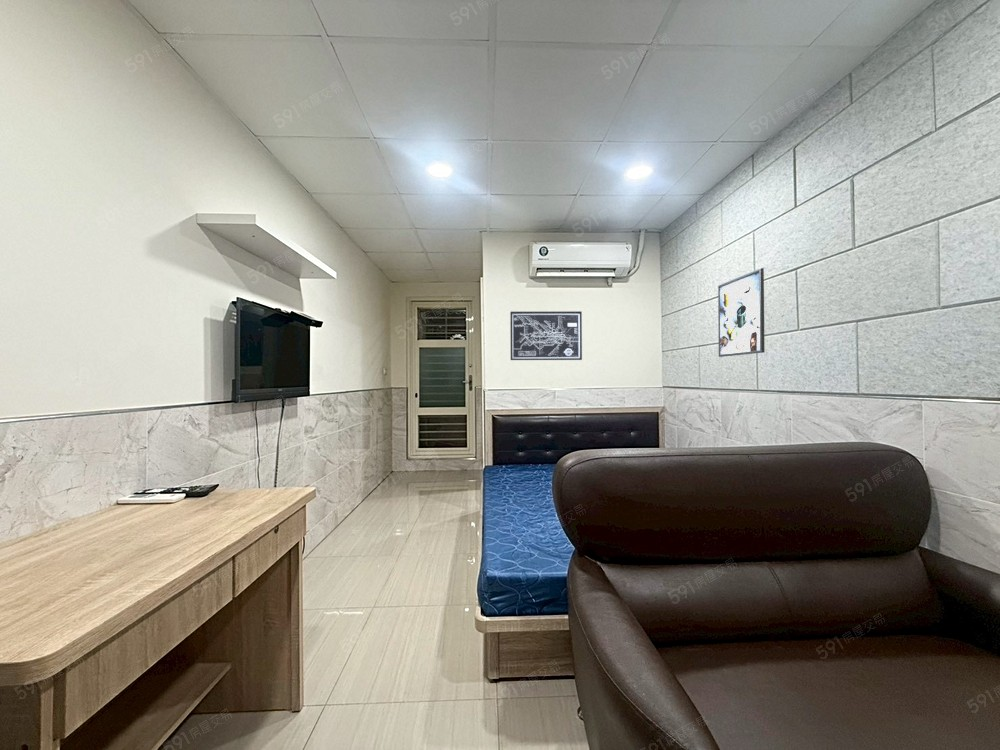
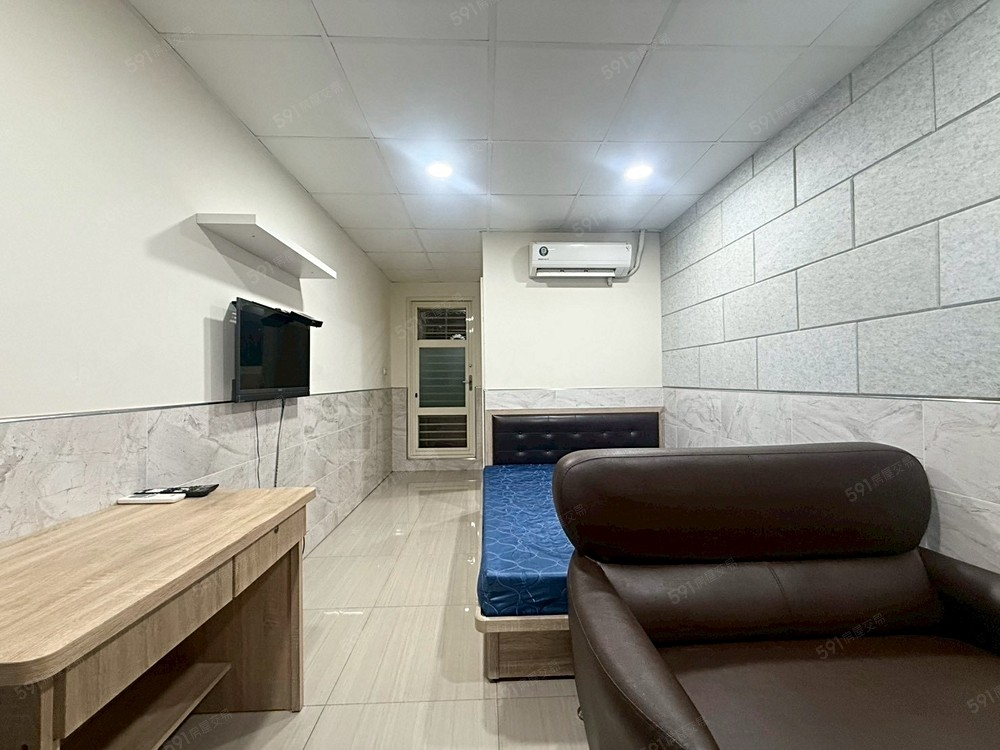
- wall art [509,310,583,361]
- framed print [717,267,766,358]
